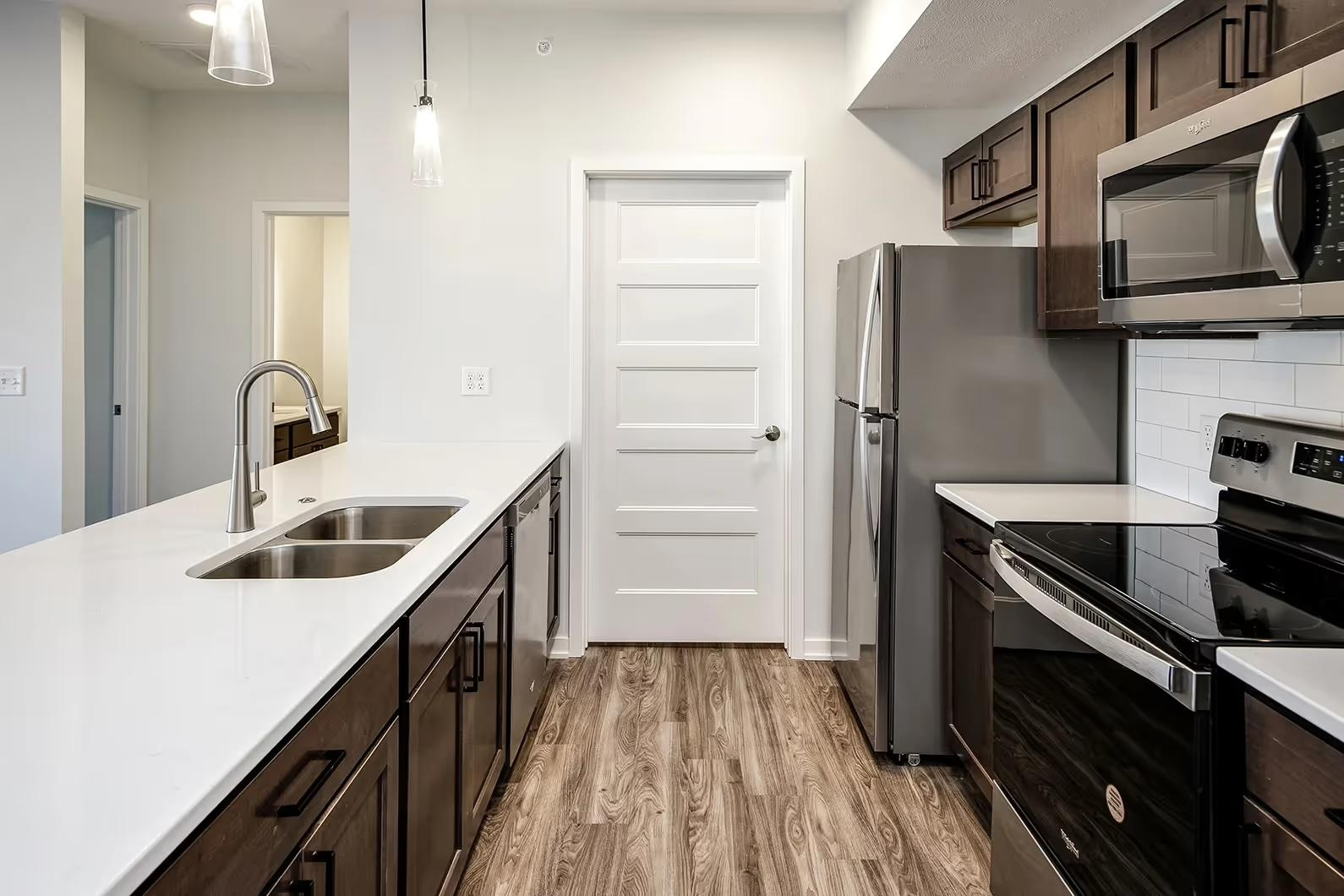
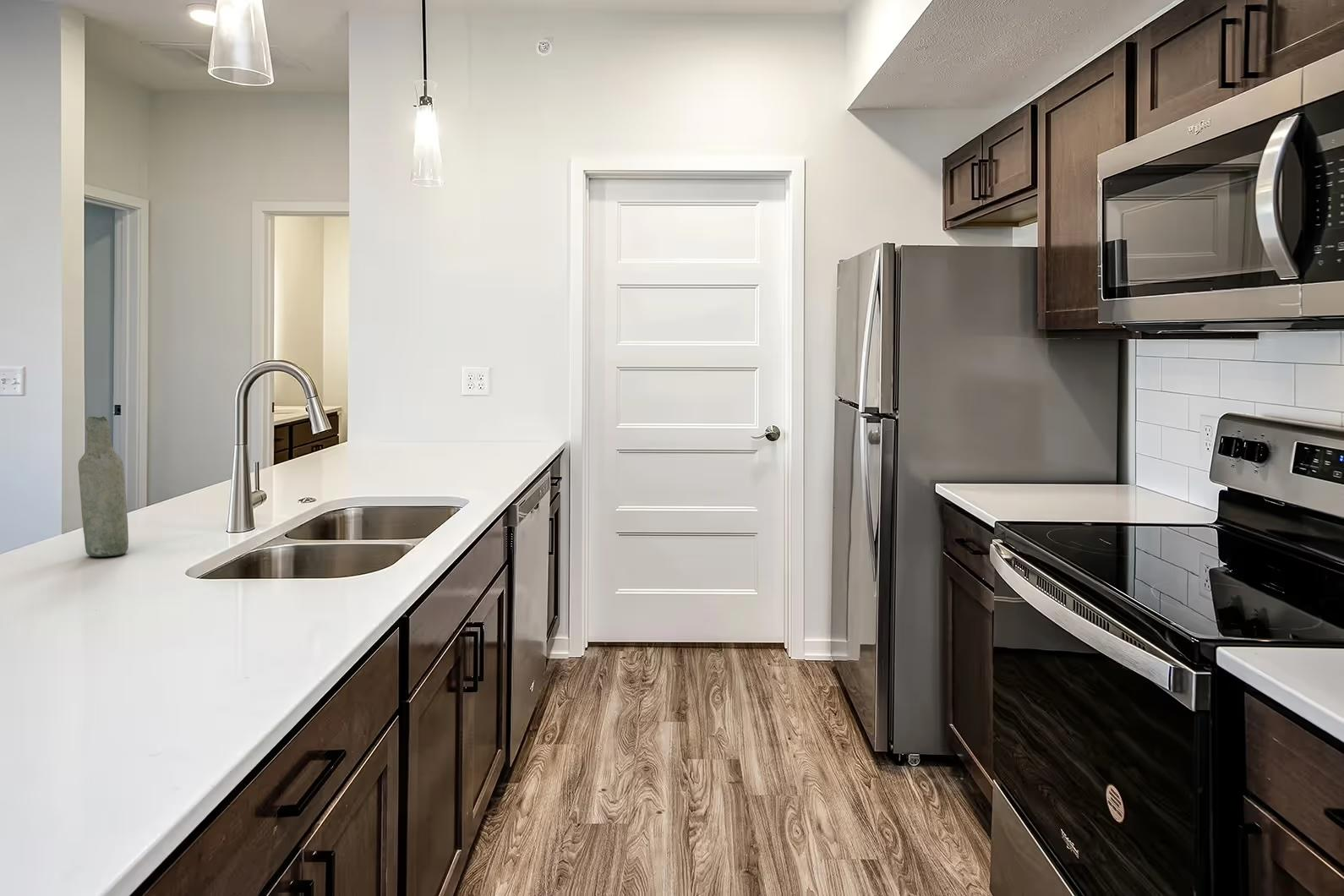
+ bottle [78,416,129,557]
